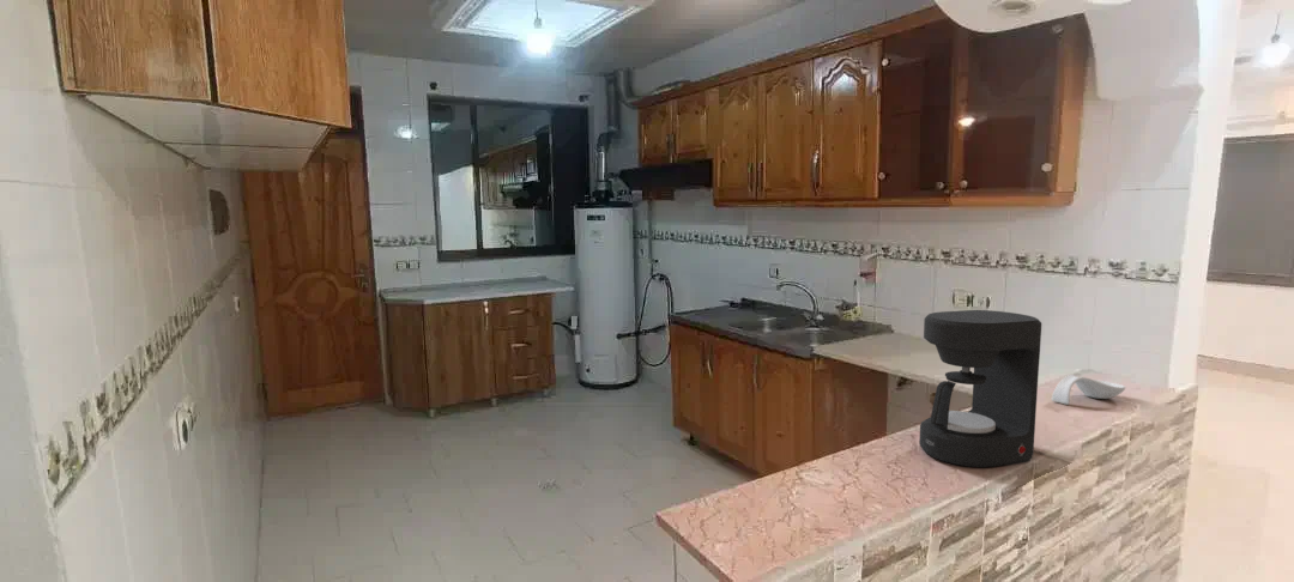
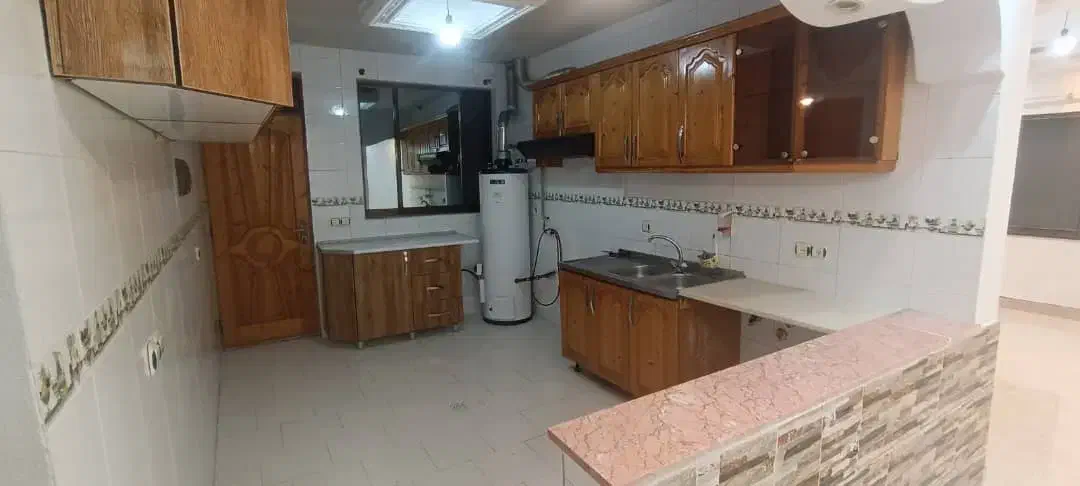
- spoon rest [1051,374,1126,406]
- coffee maker [918,309,1042,468]
